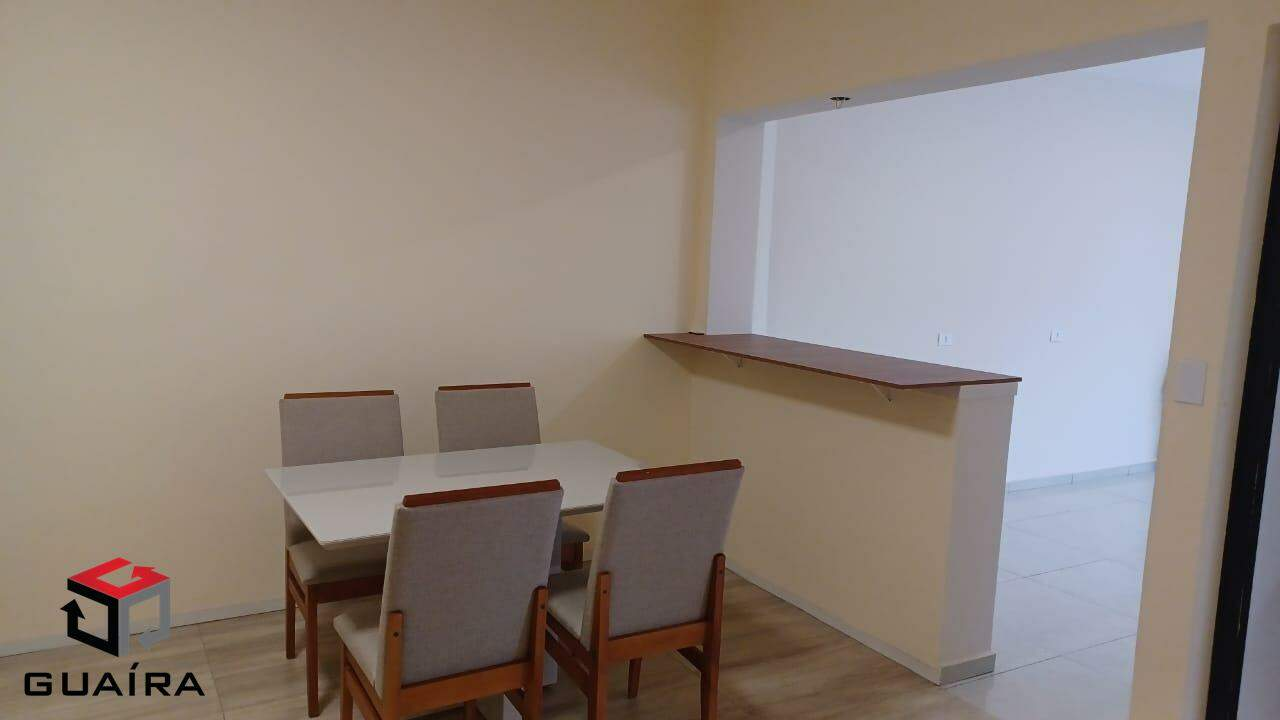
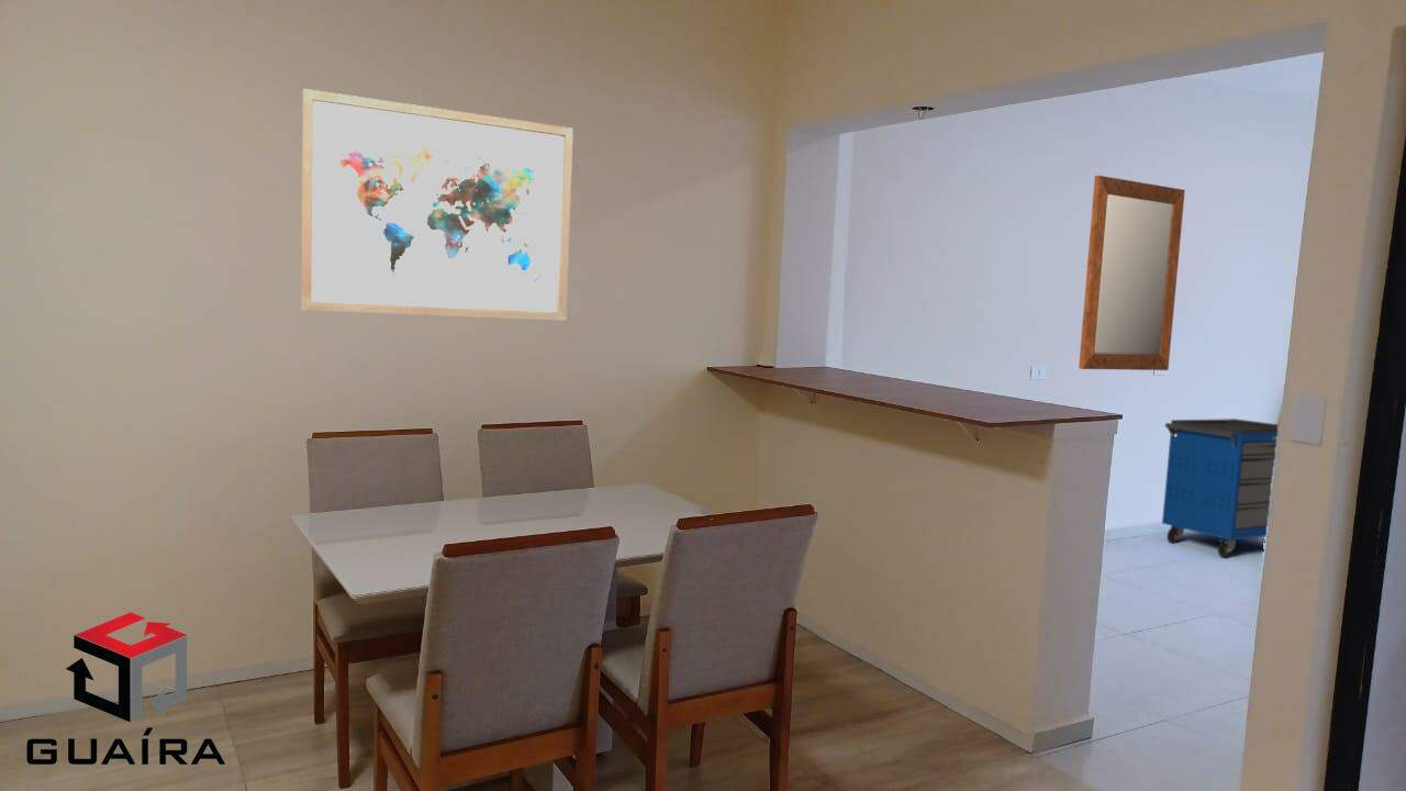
+ wall art [300,88,574,322]
+ mirror [1078,175,1186,371]
+ storage cabinet [1161,417,1279,558]
